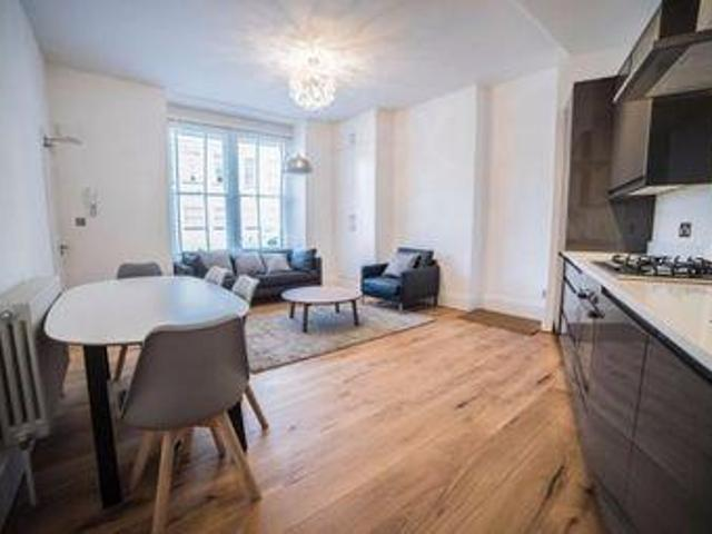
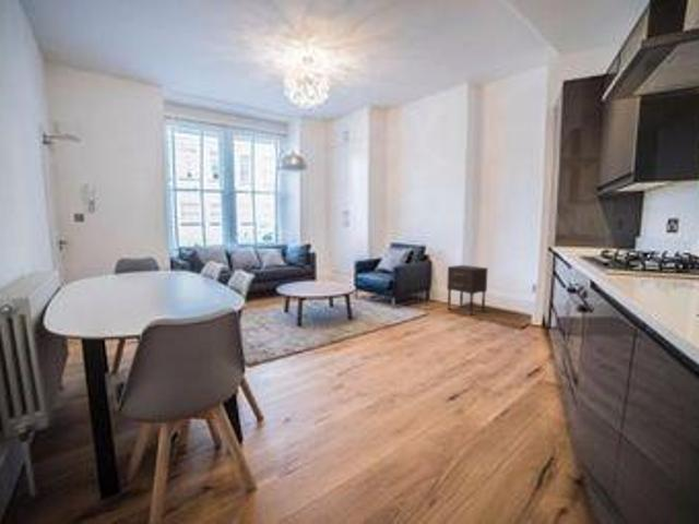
+ nightstand [446,264,489,315]
